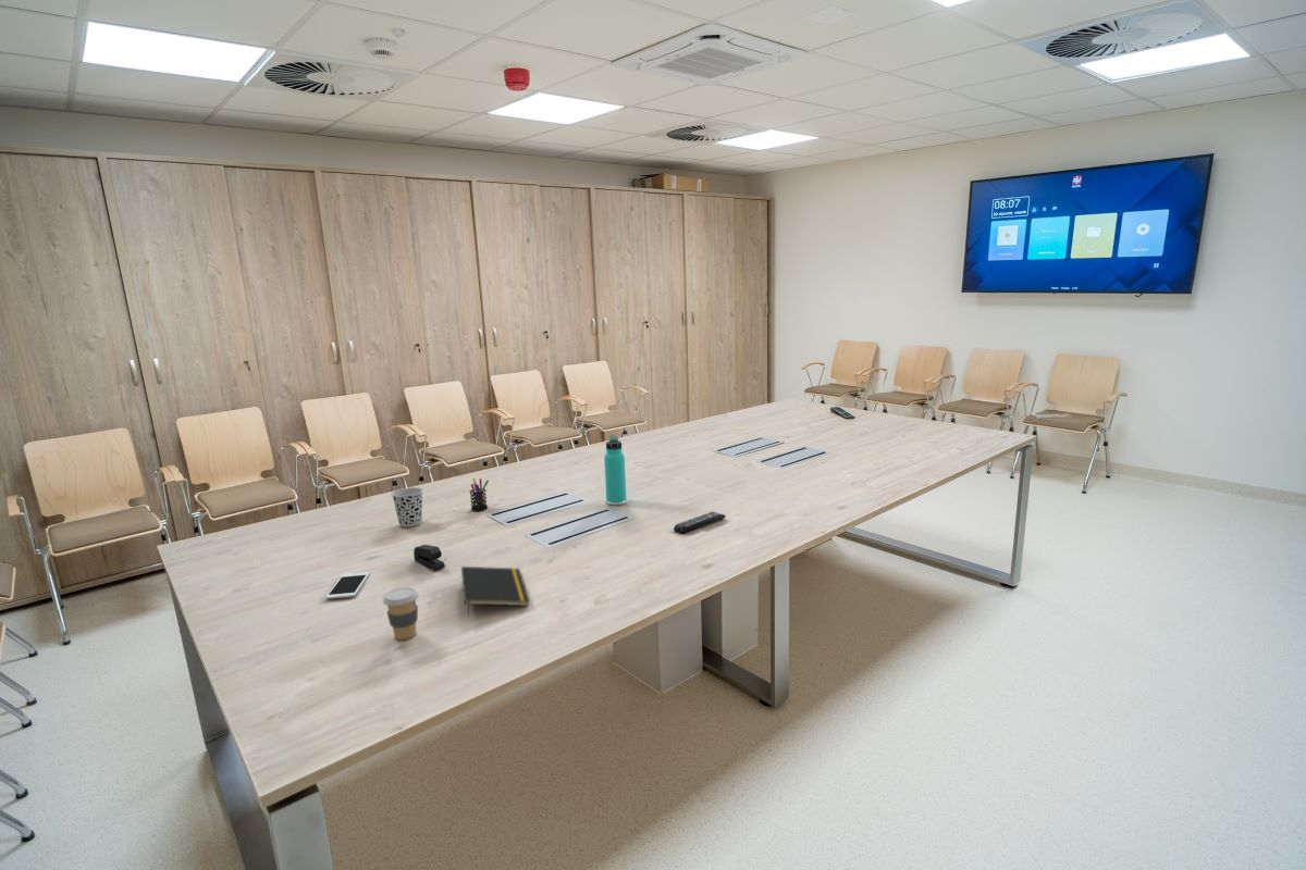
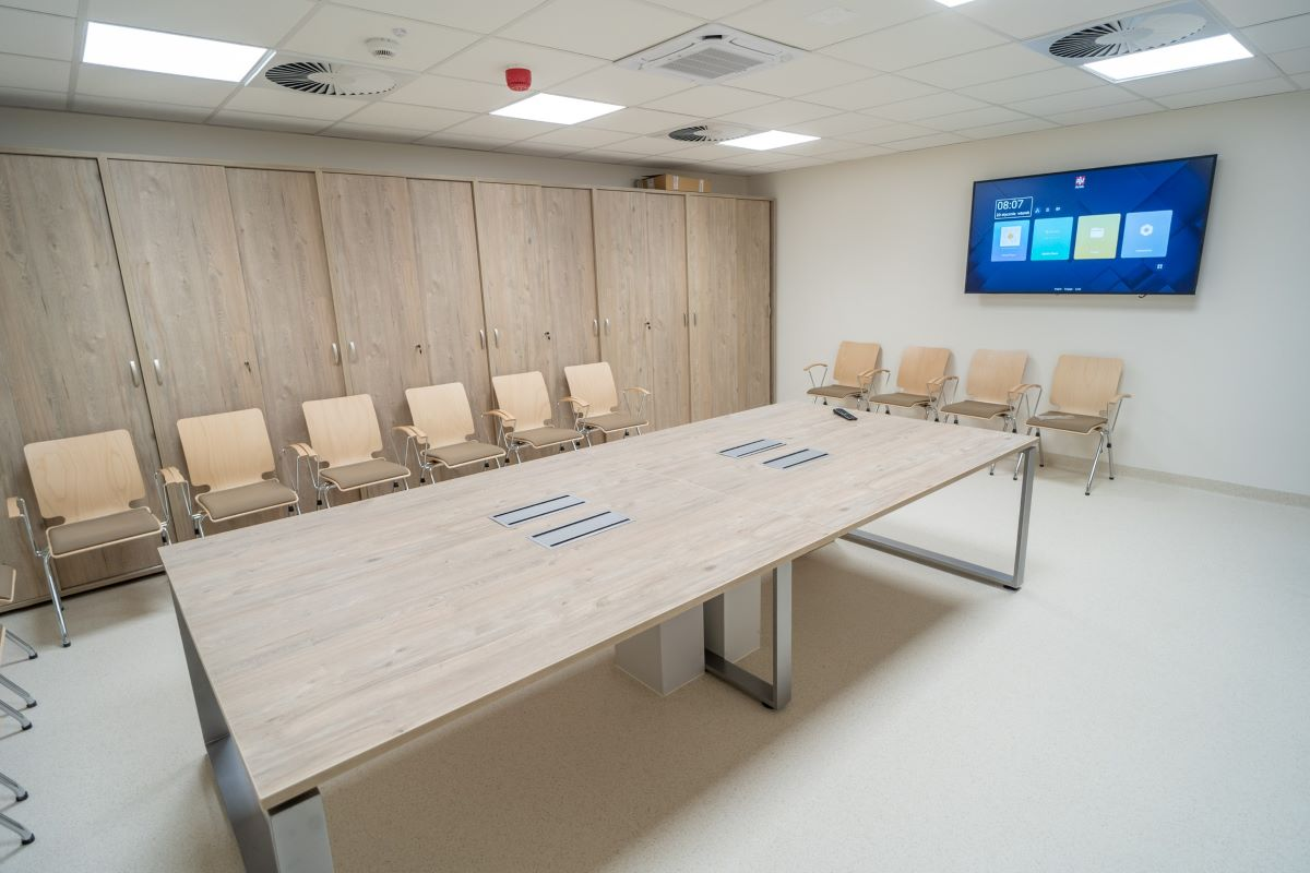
- coffee cup [382,586,420,641]
- remote control [673,510,727,535]
- pen holder [469,477,490,512]
- stapler [412,544,446,572]
- notepad [460,566,530,618]
- cell phone [324,571,371,600]
- cup [391,486,424,527]
- thermos bottle [603,435,627,507]
